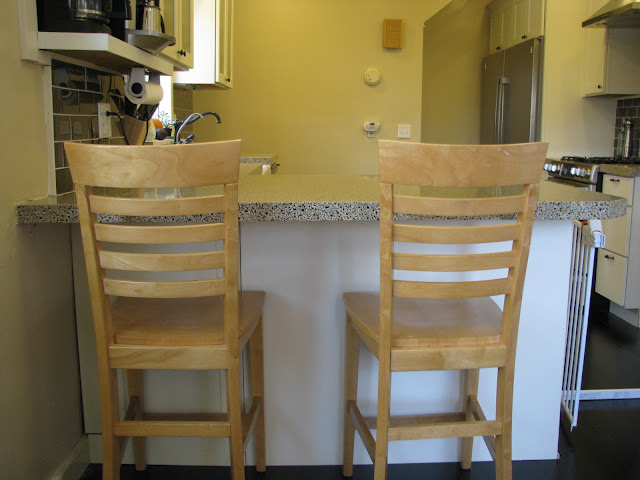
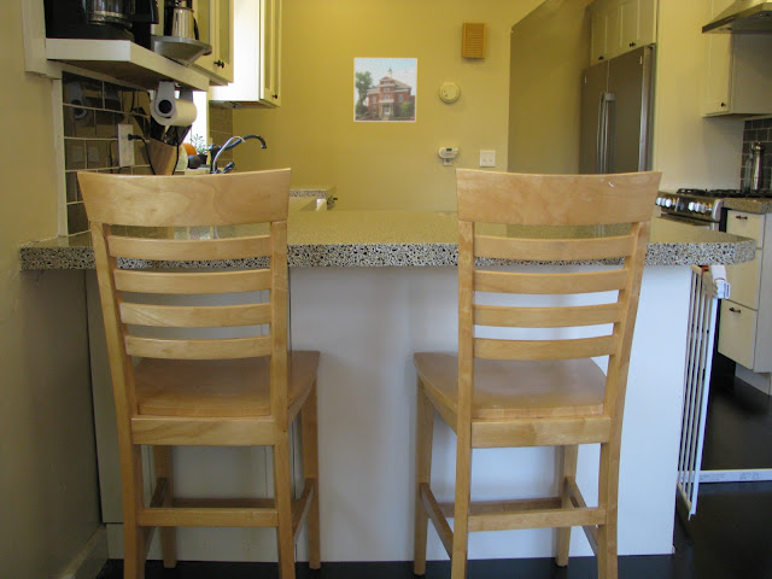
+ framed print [353,57,417,123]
